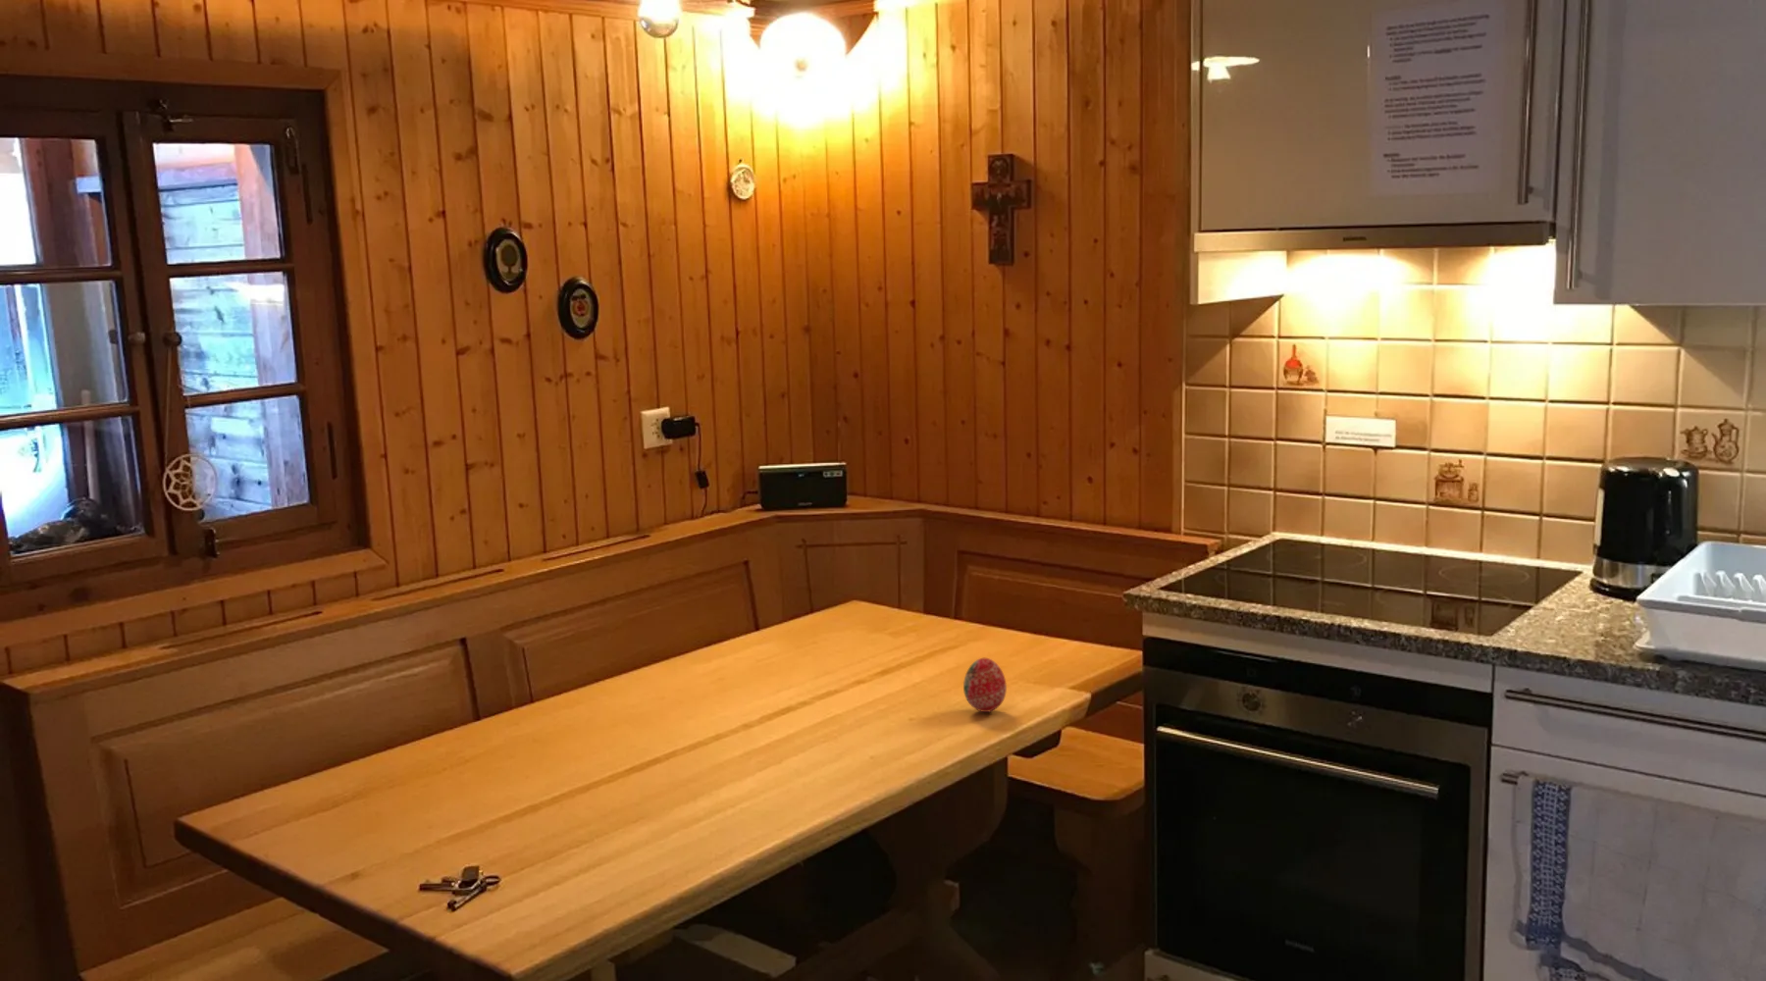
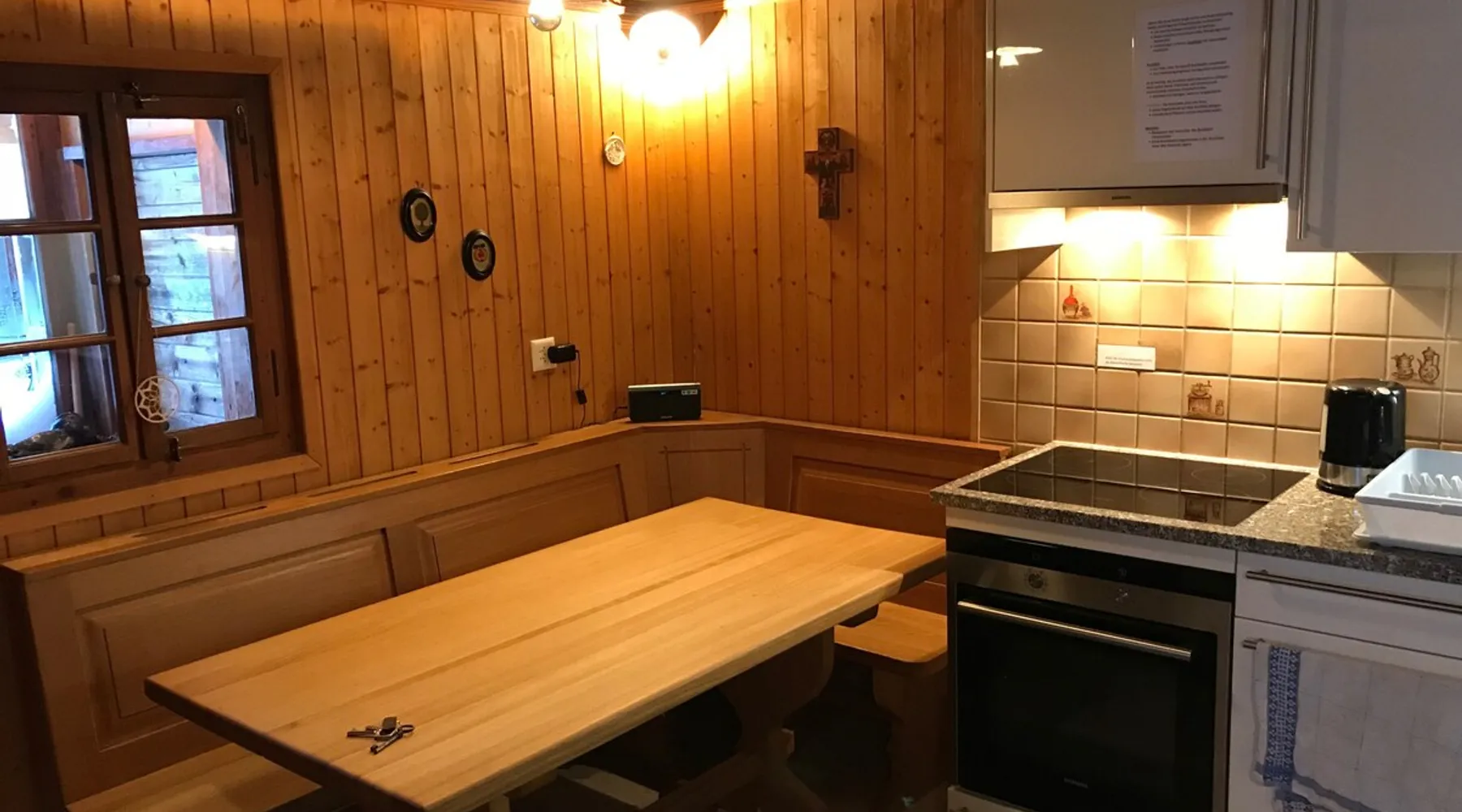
- decorative egg [963,657,1007,713]
